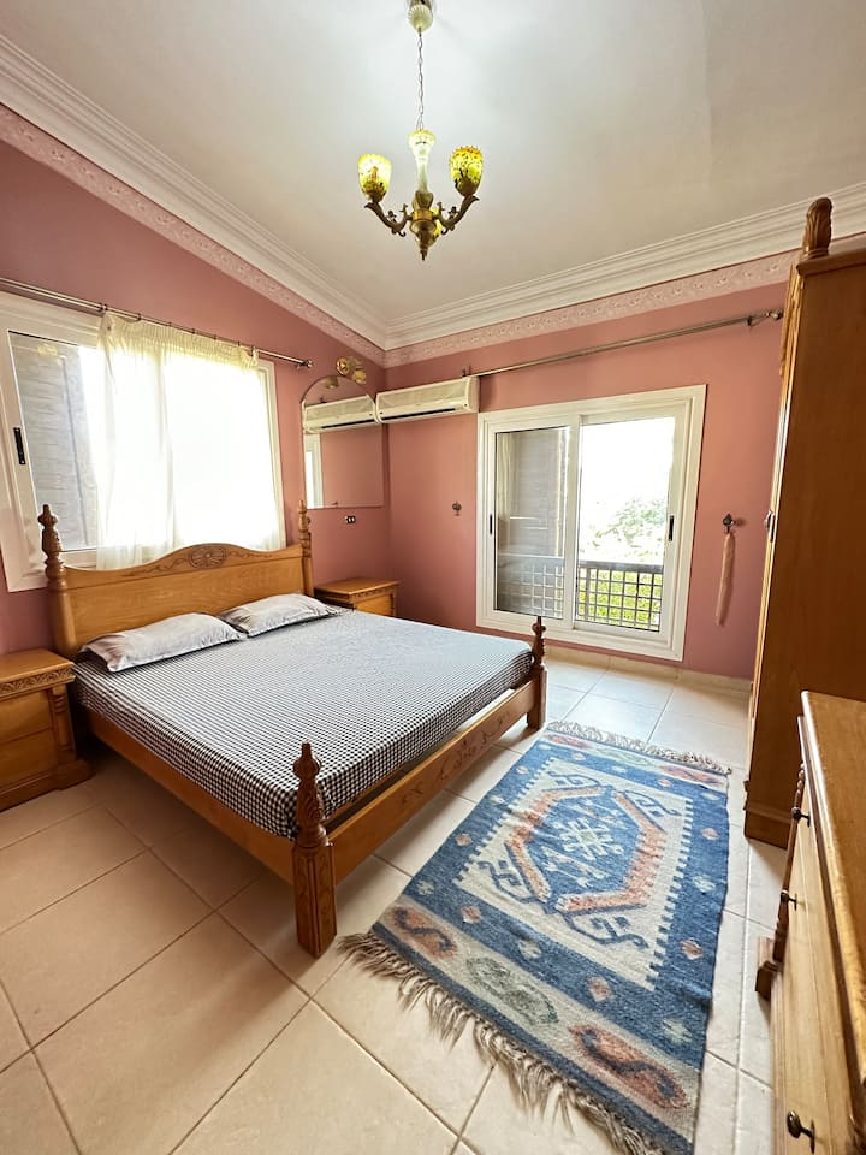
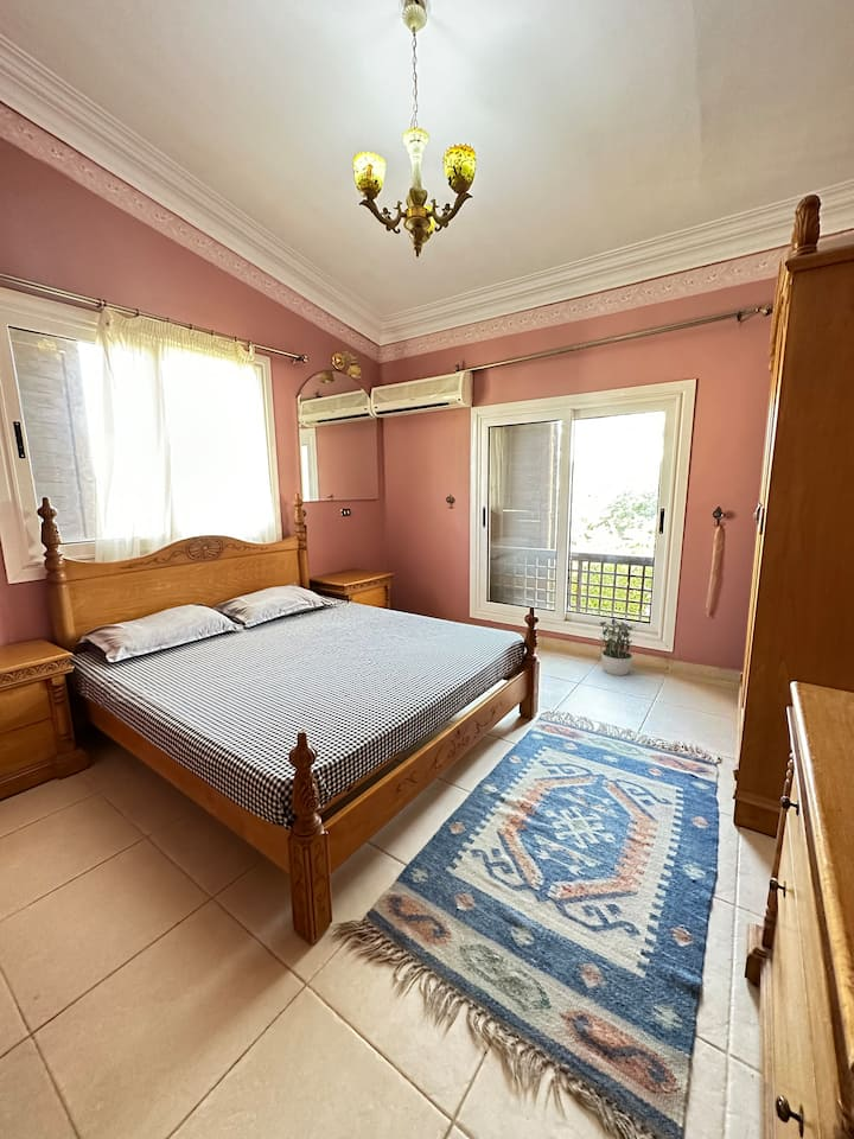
+ potted plant [598,617,639,676]
